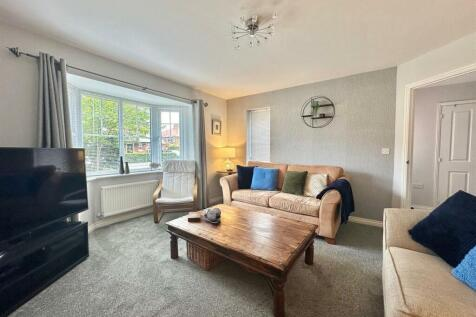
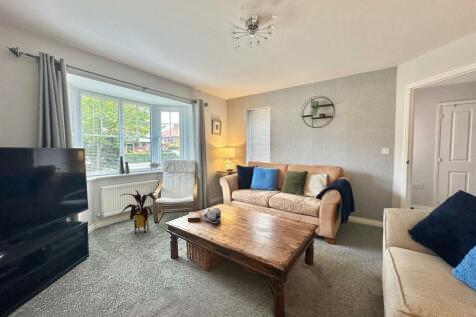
+ house plant [118,189,161,234]
